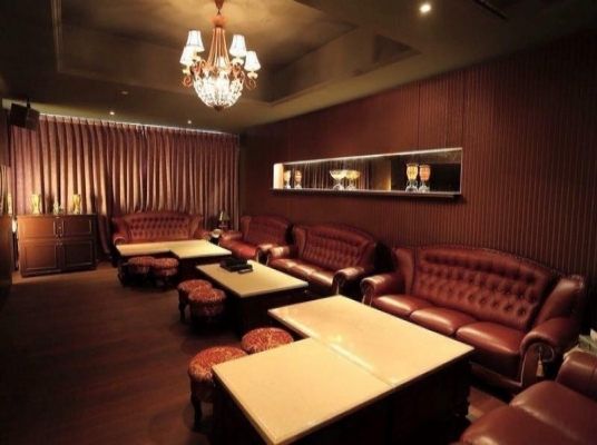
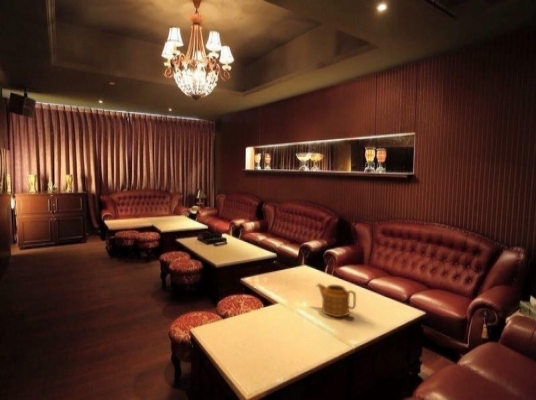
+ teapot [315,283,357,318]
